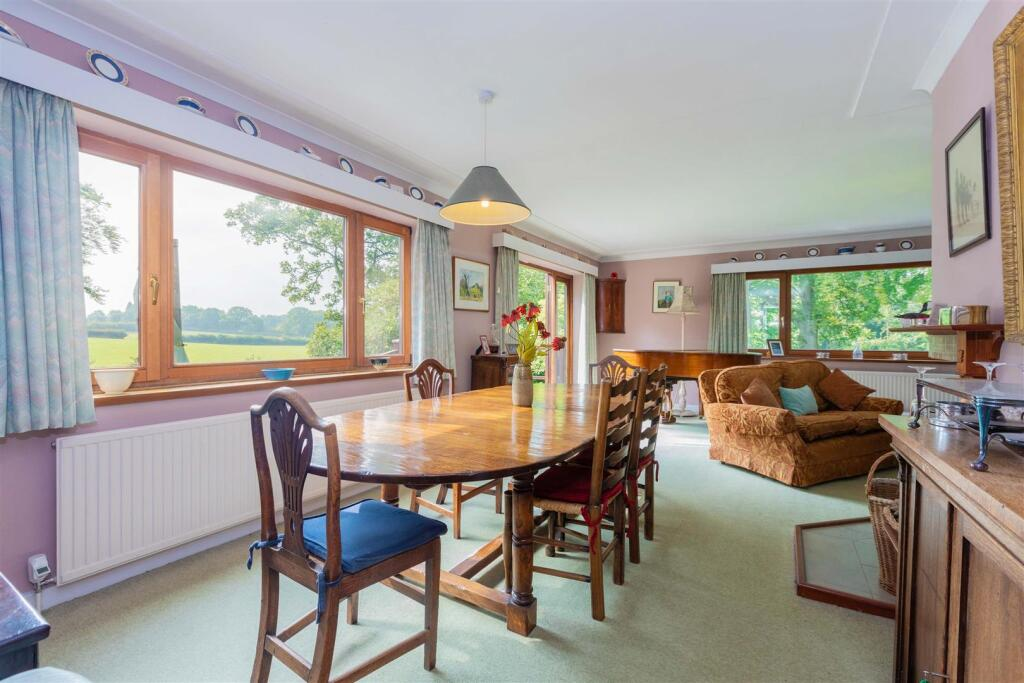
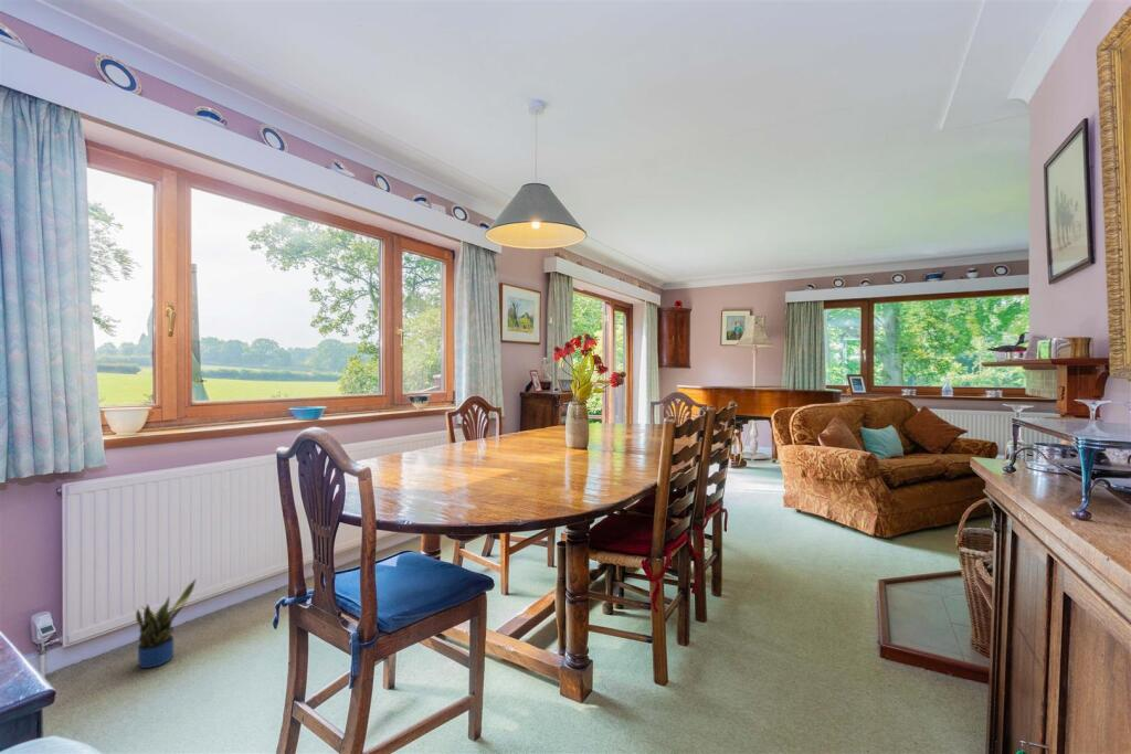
+ potted plant [135,577,198,669]
